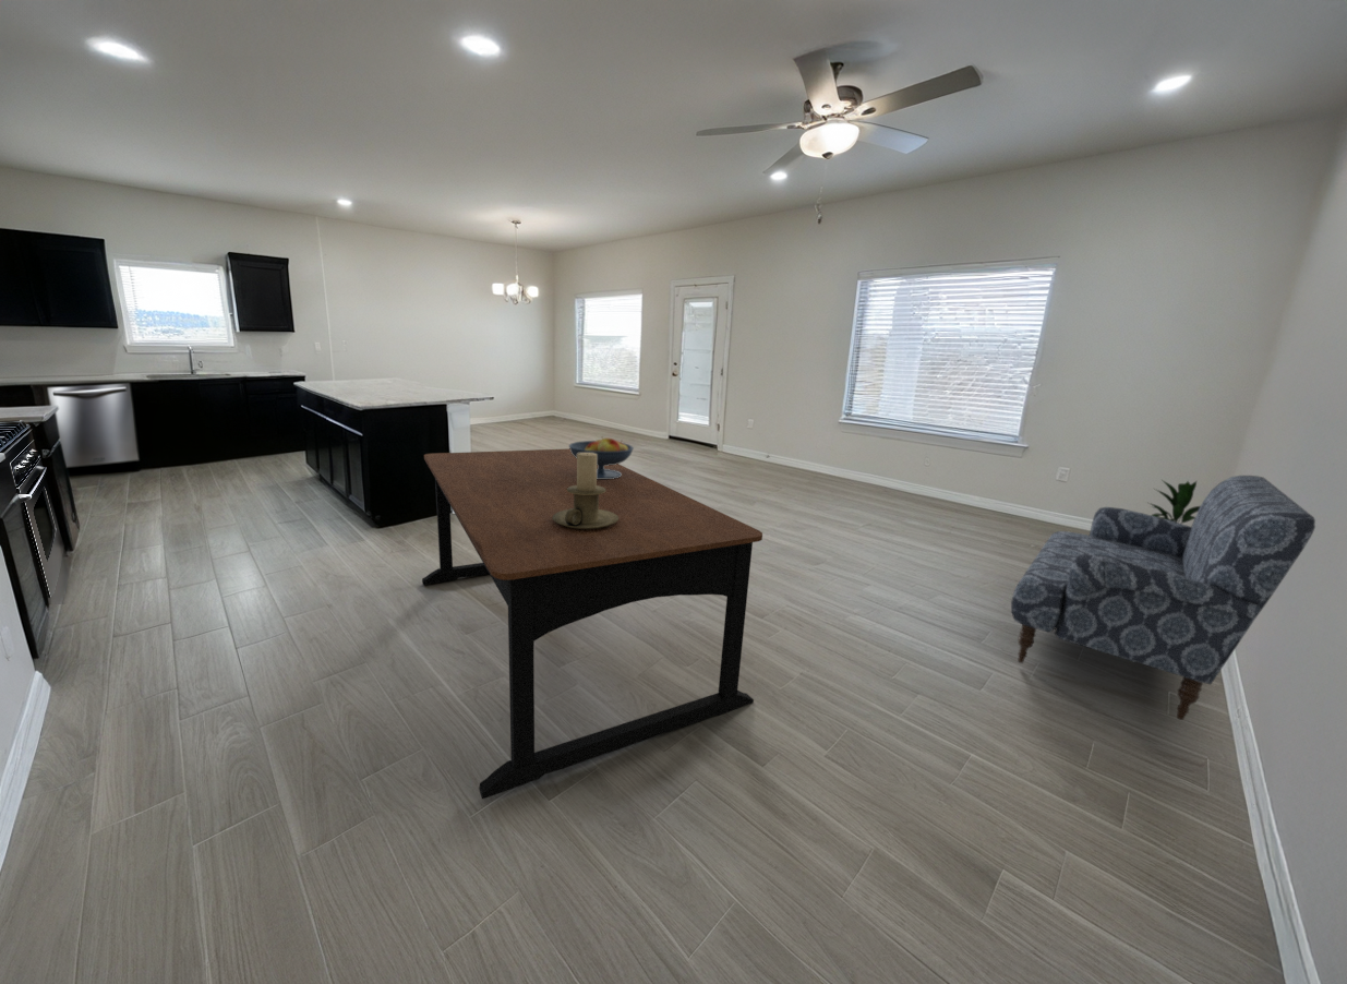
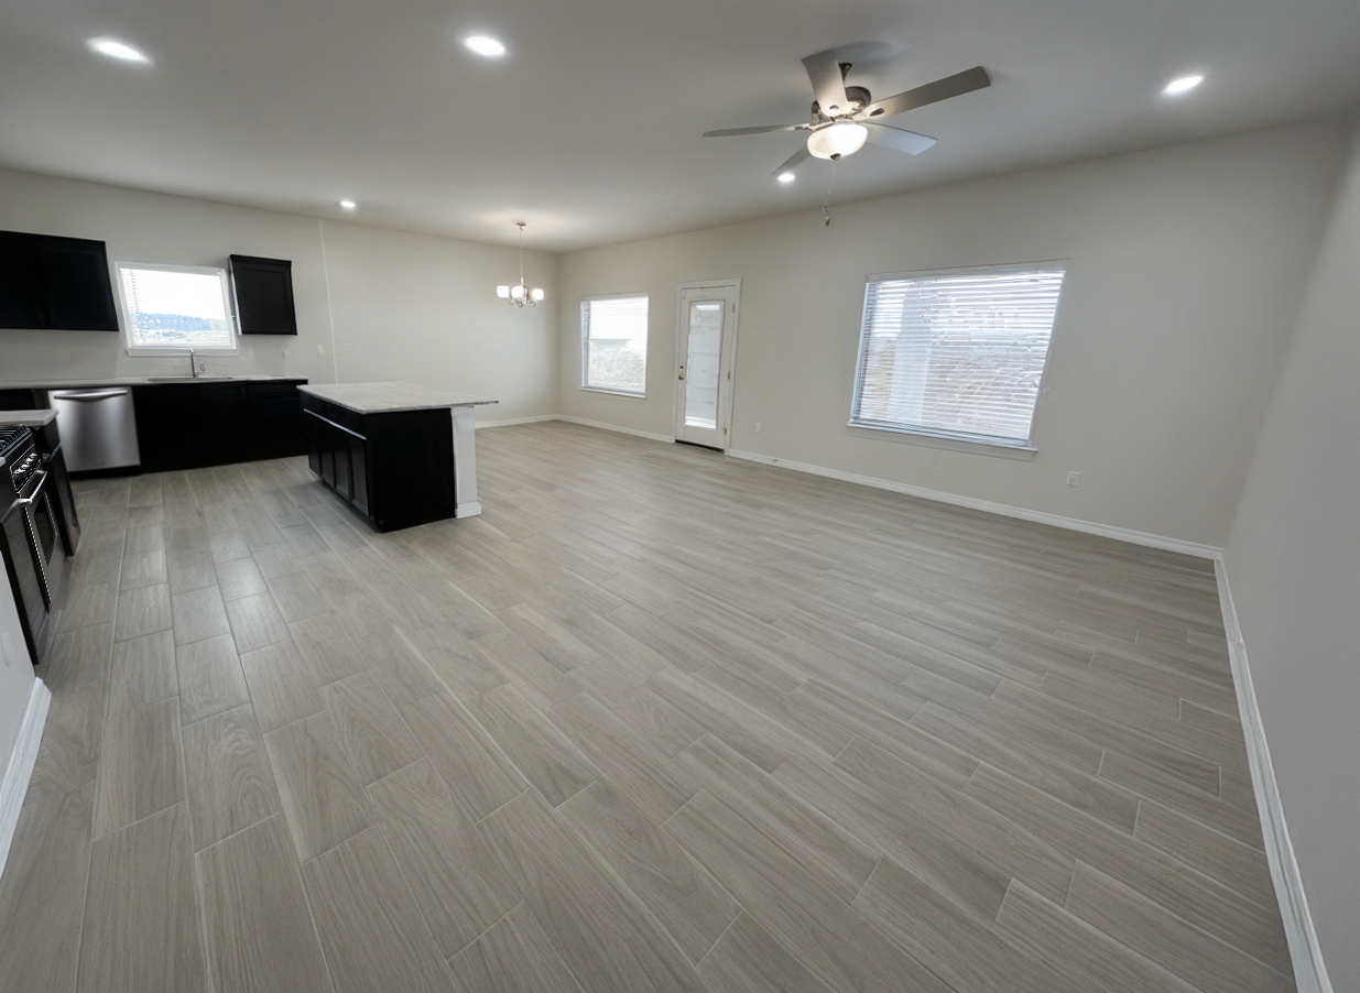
- dining table [421,447,763,800]
- fruit bowl [568,436,635,479]
- indoor plant [1145,479,1201,525]
- sofa [1010,475,1316,721]
- candle holder [552,453,618,530]
